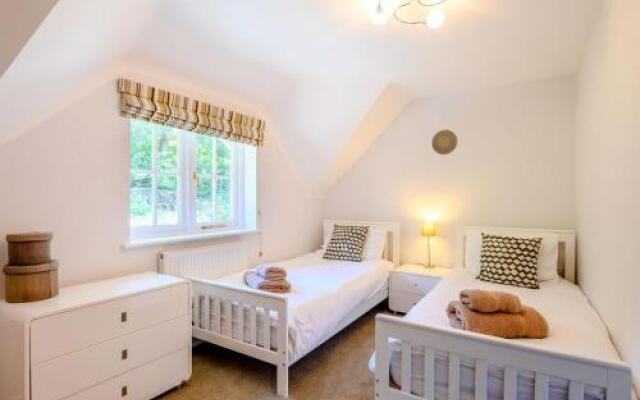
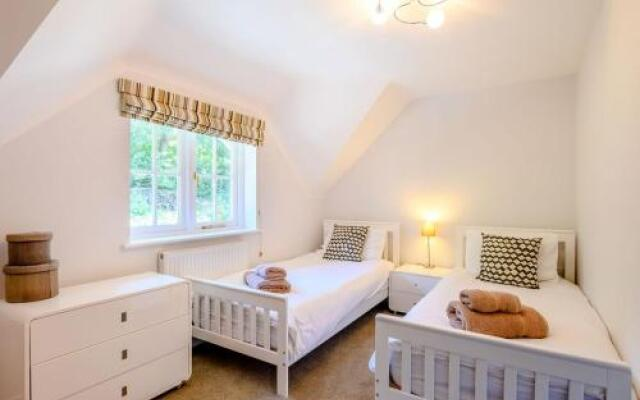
- decorative plate [431,129,459,156]
